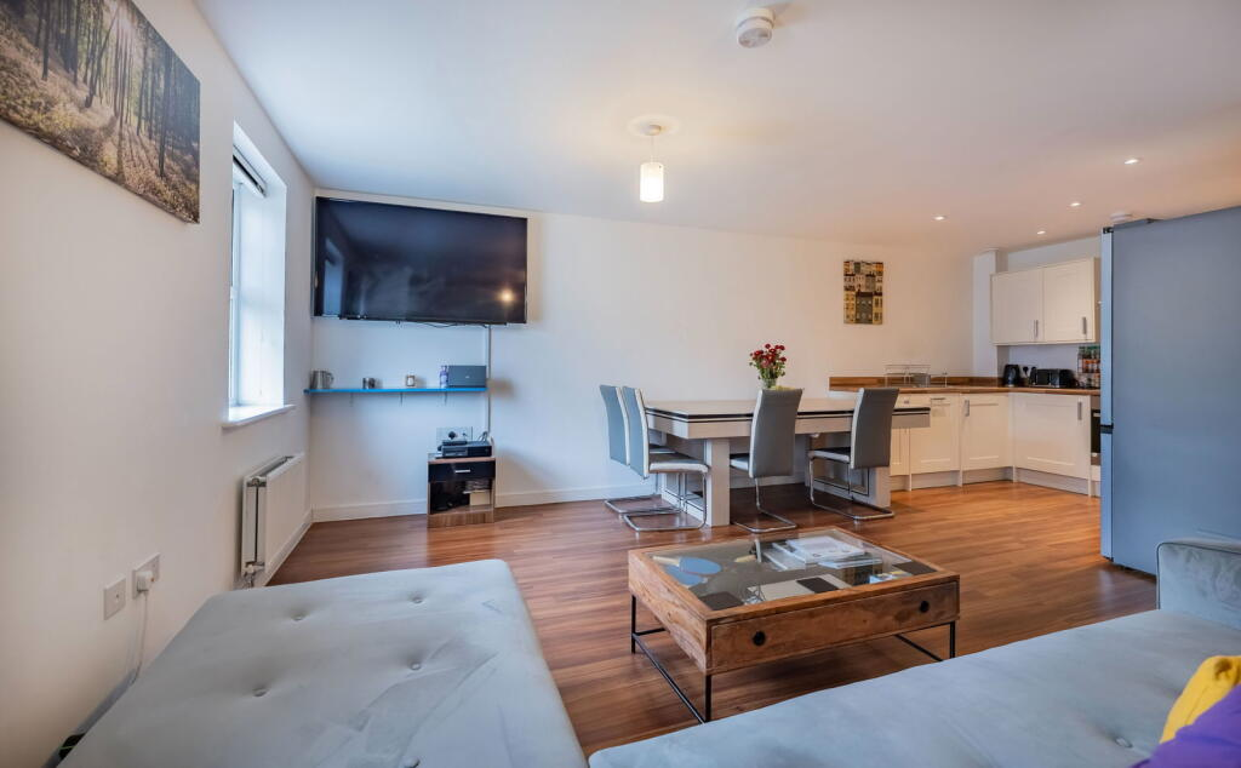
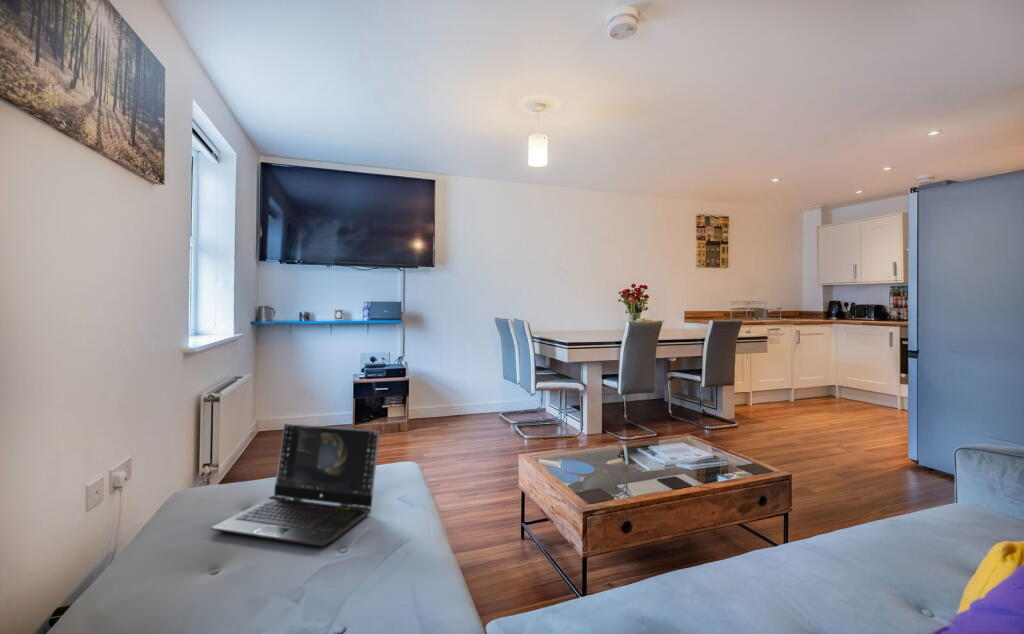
+ laptop computer [210,423,381,547]
